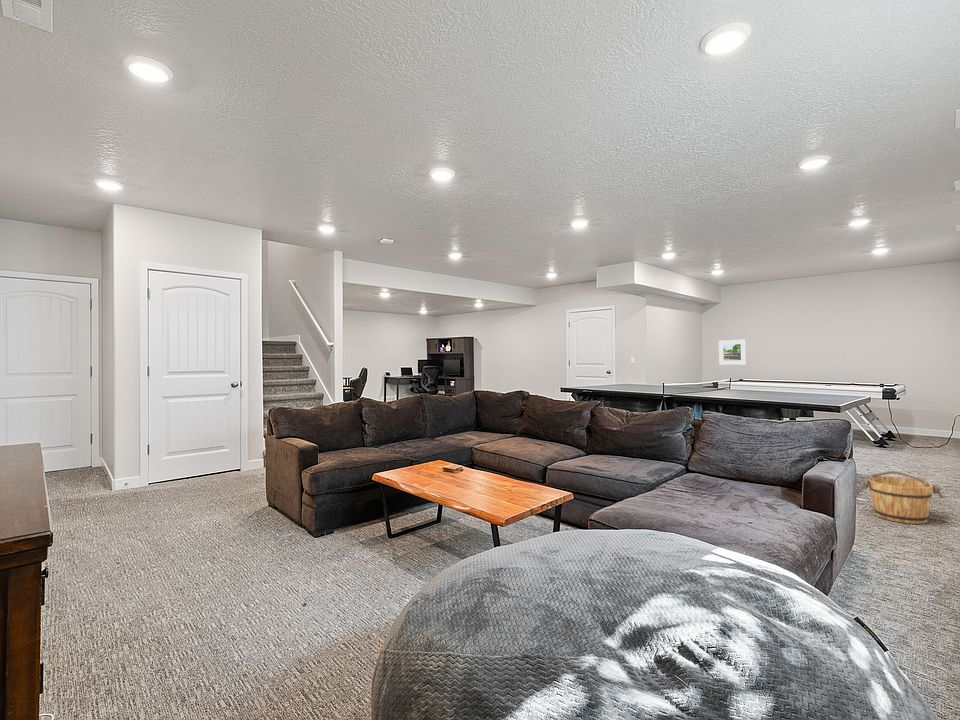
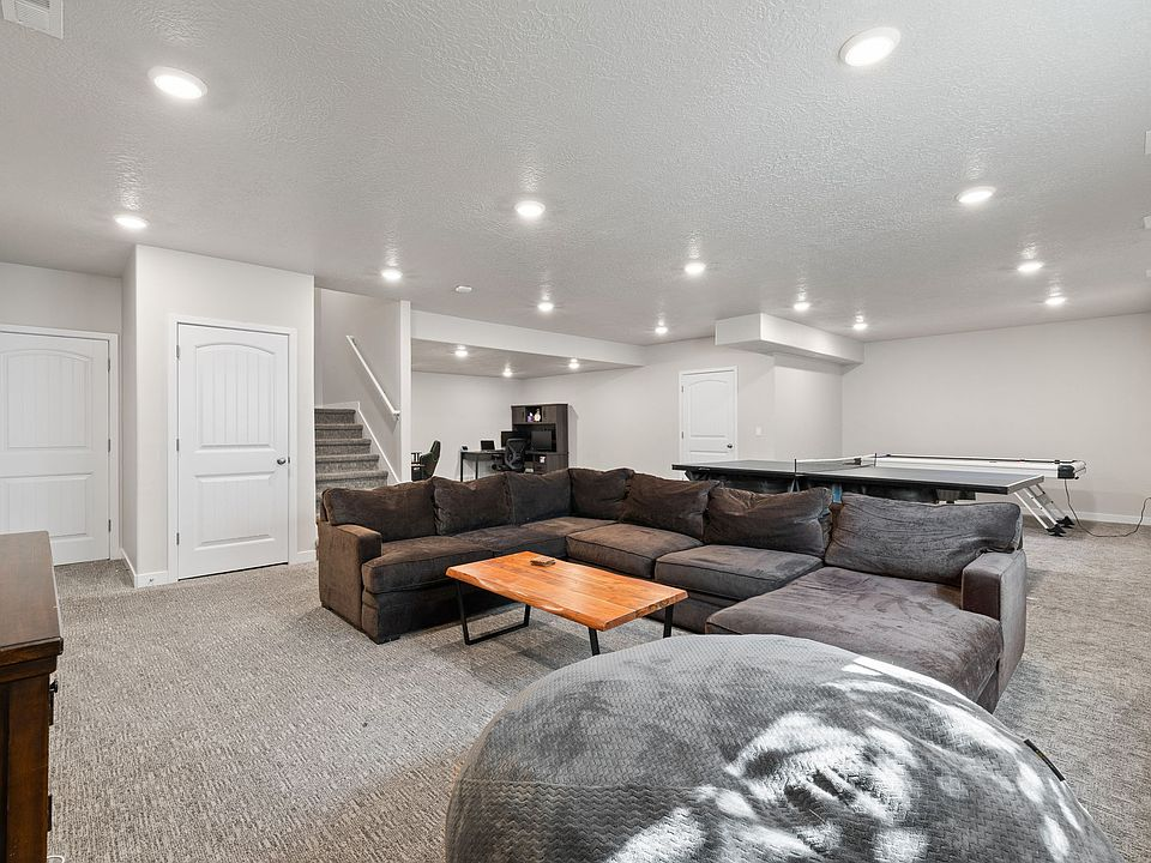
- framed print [718,339,747,366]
- bucket [858,470,945,525]
